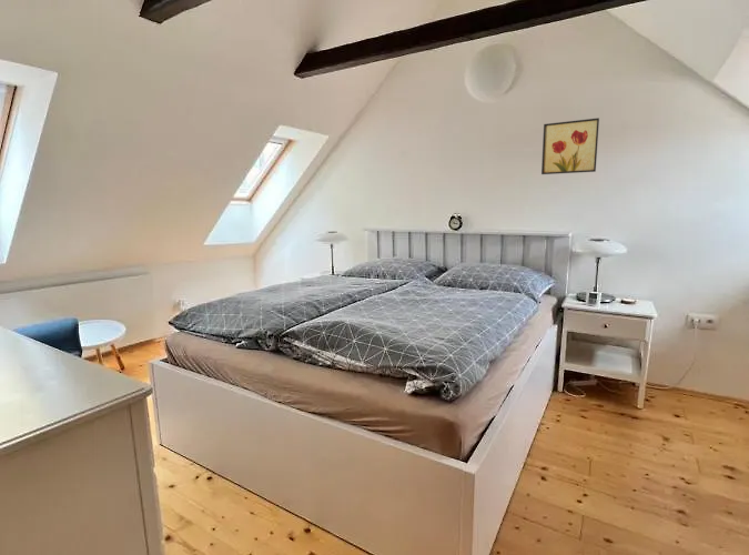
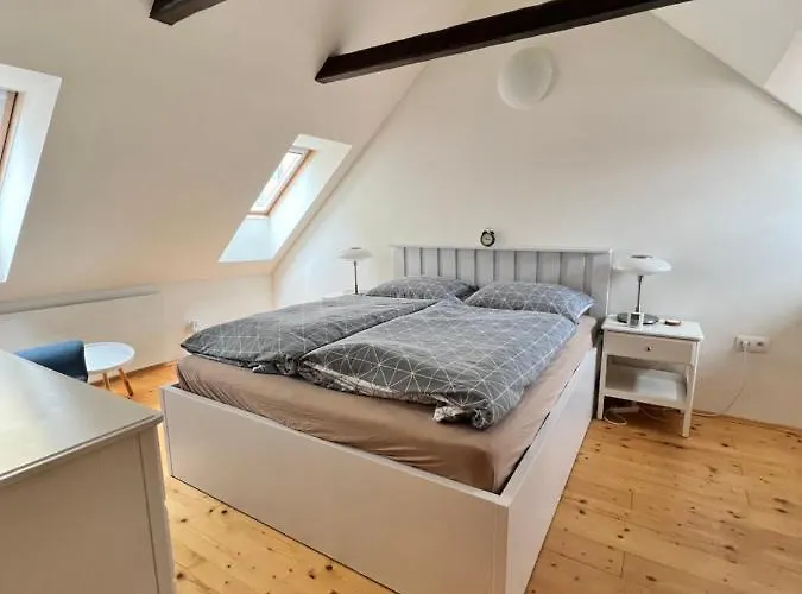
- wall art [540,117,600,175]
